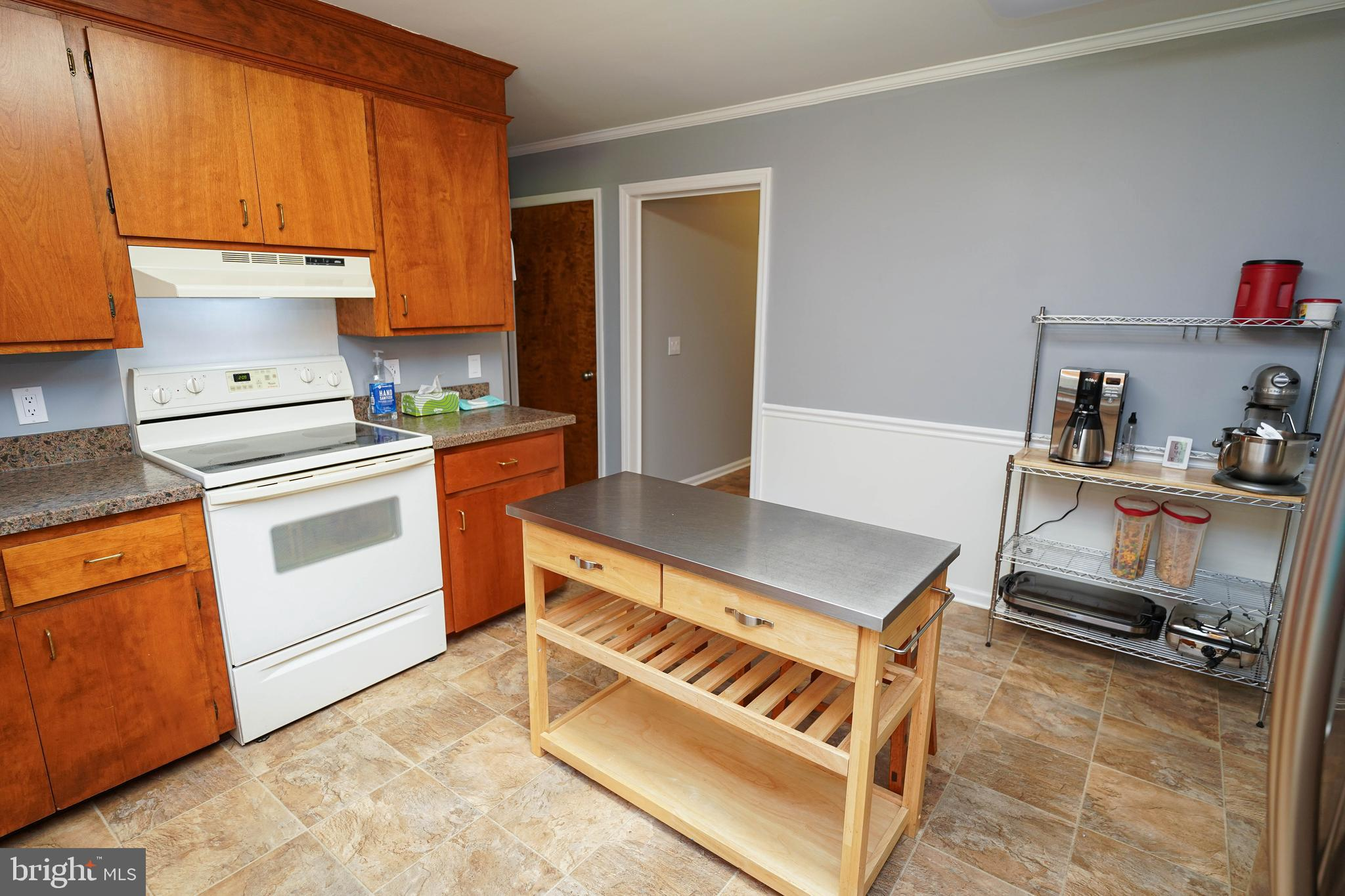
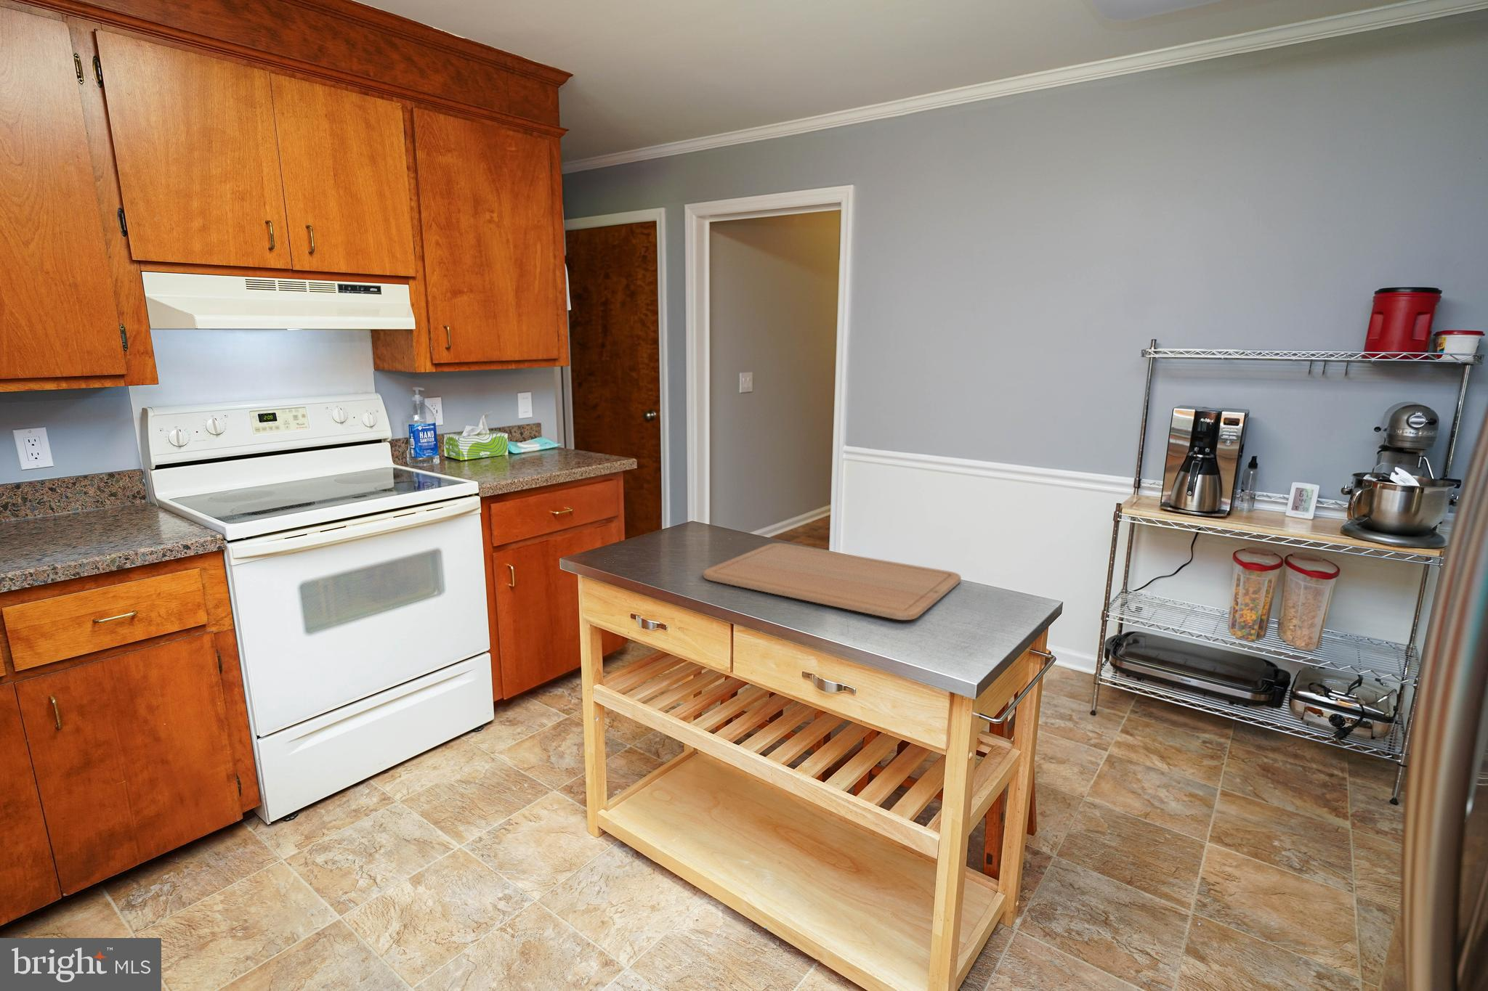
+ chopping board [703,542,962,620]
